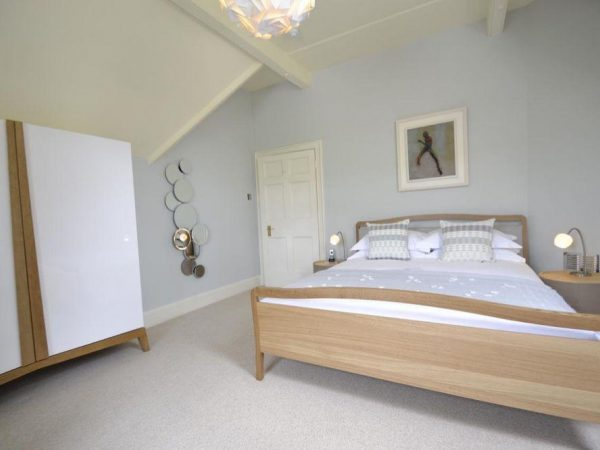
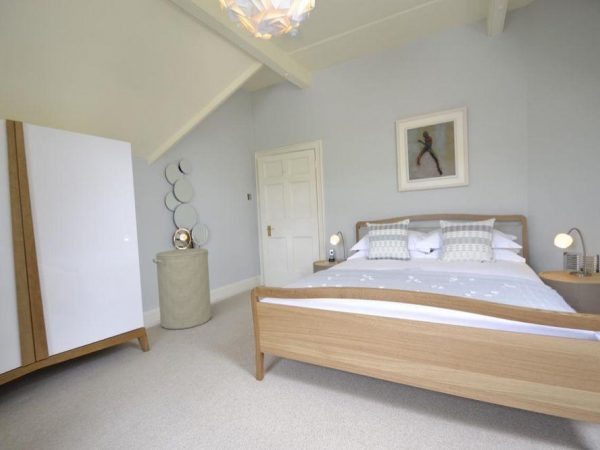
+ laundry hamper [152,239,212,330]
